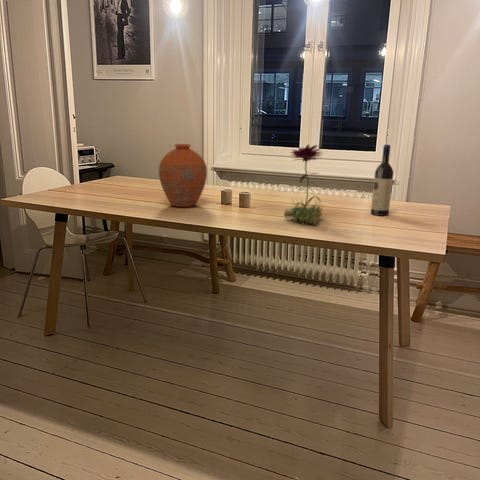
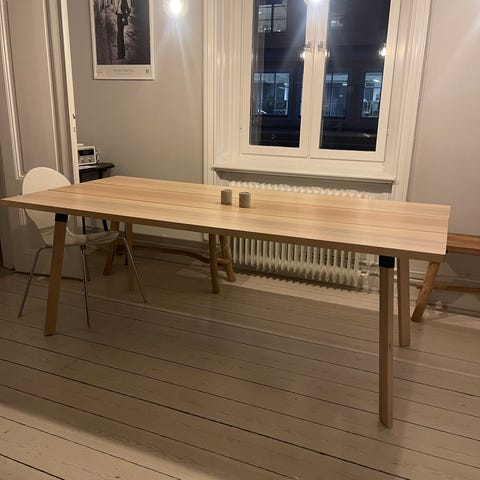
- vase [158,143,208,208]
- flower [283,143,325,225]
- wine bottle [370,144,394,217]
